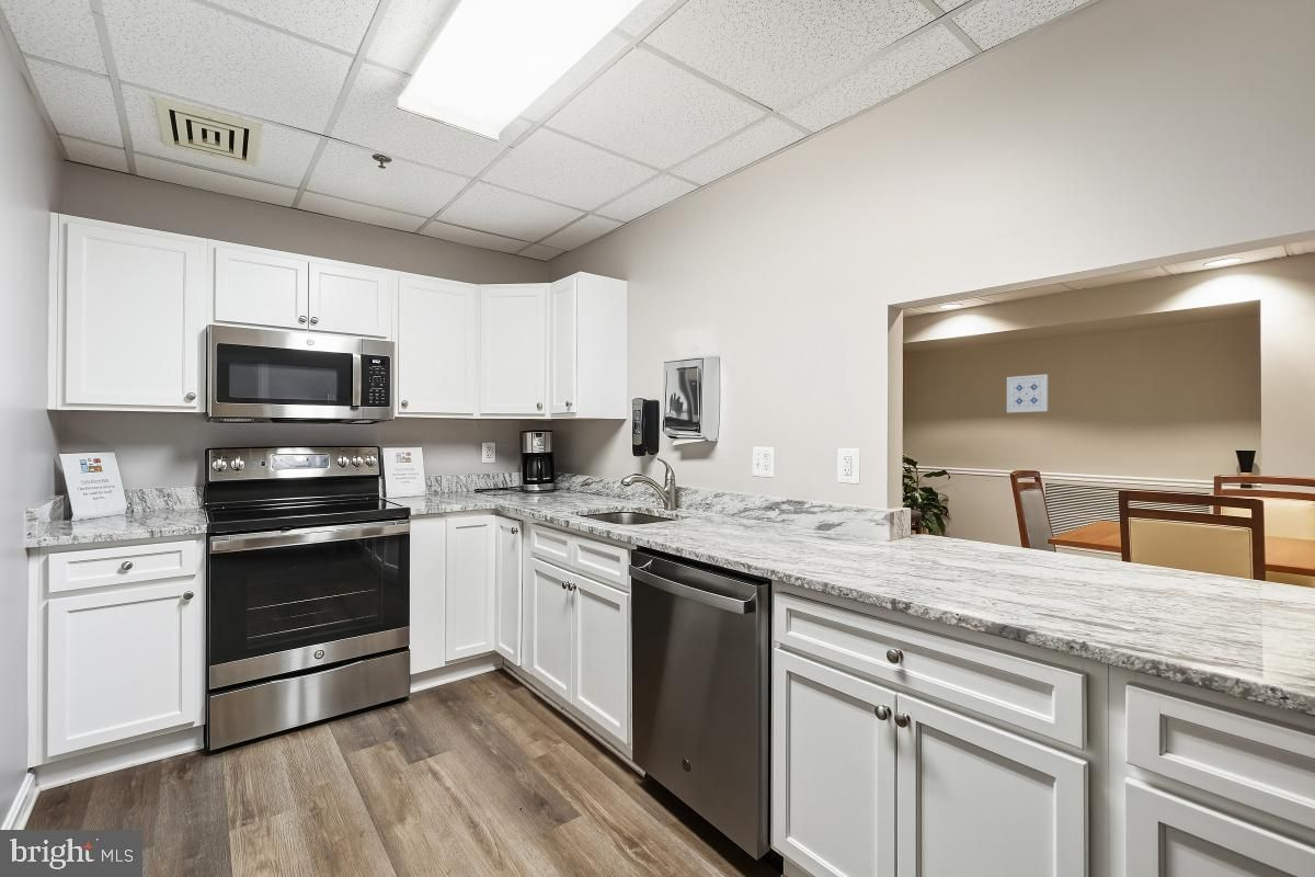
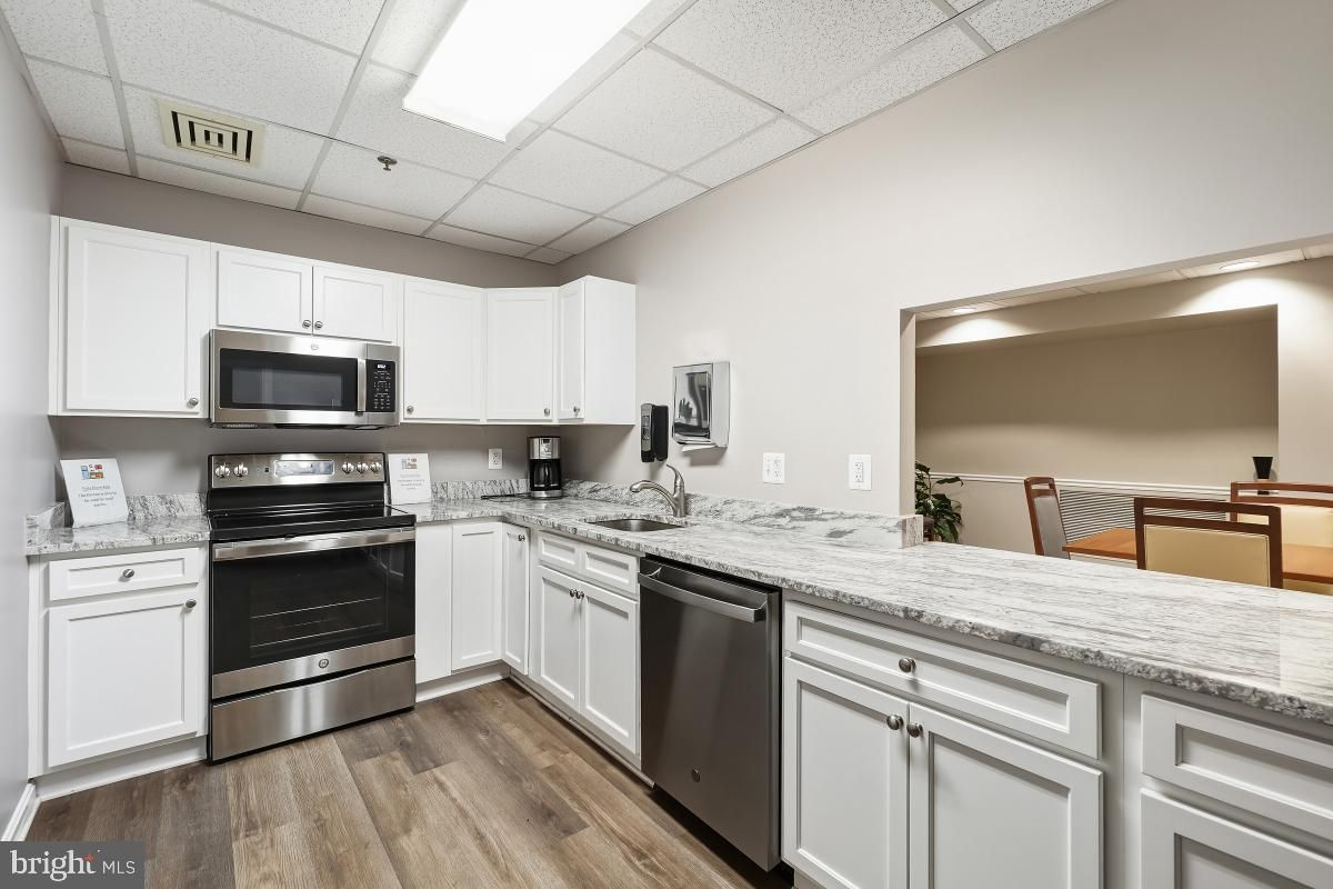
- wall art [1006,373,1049,413]
